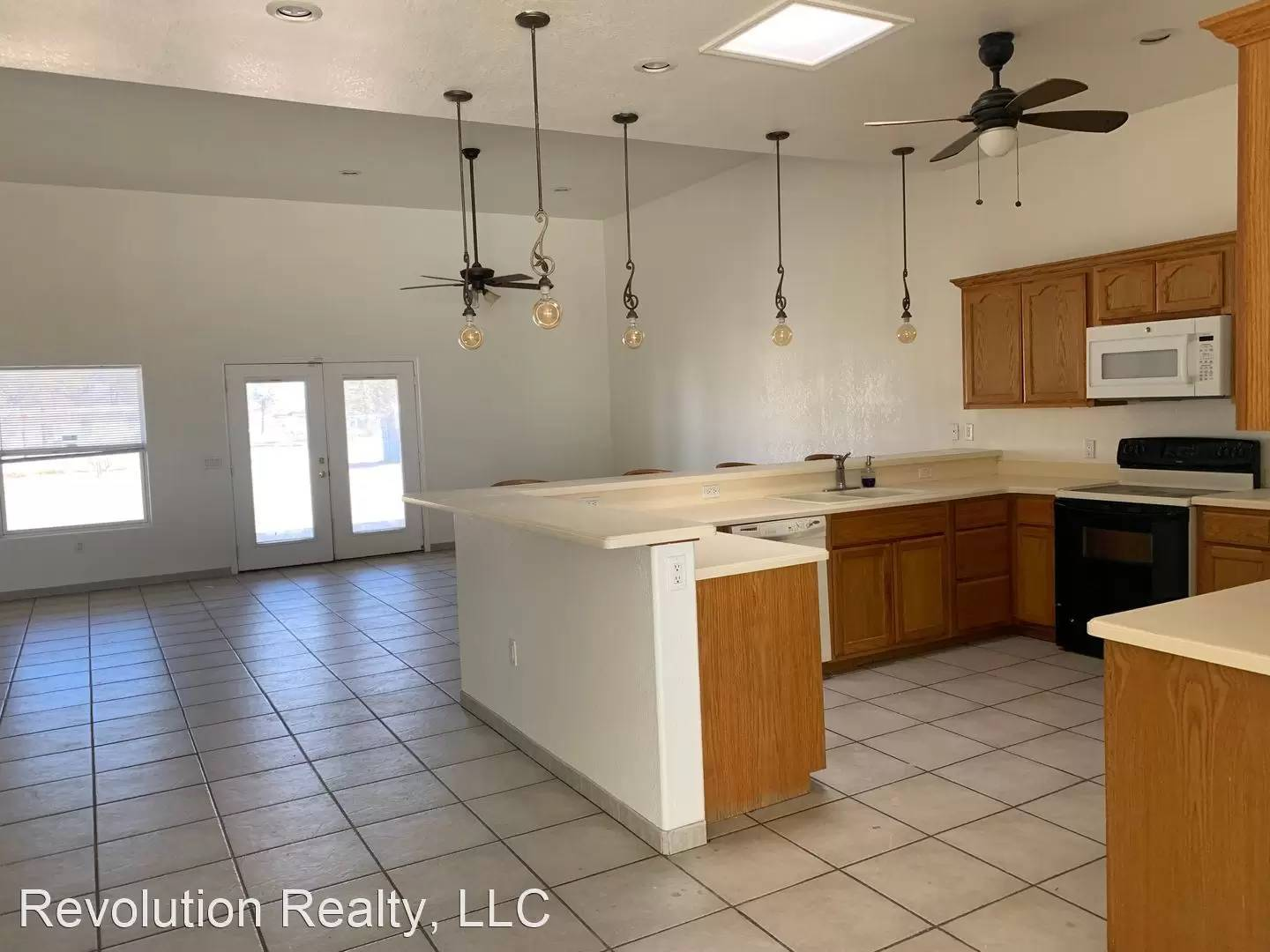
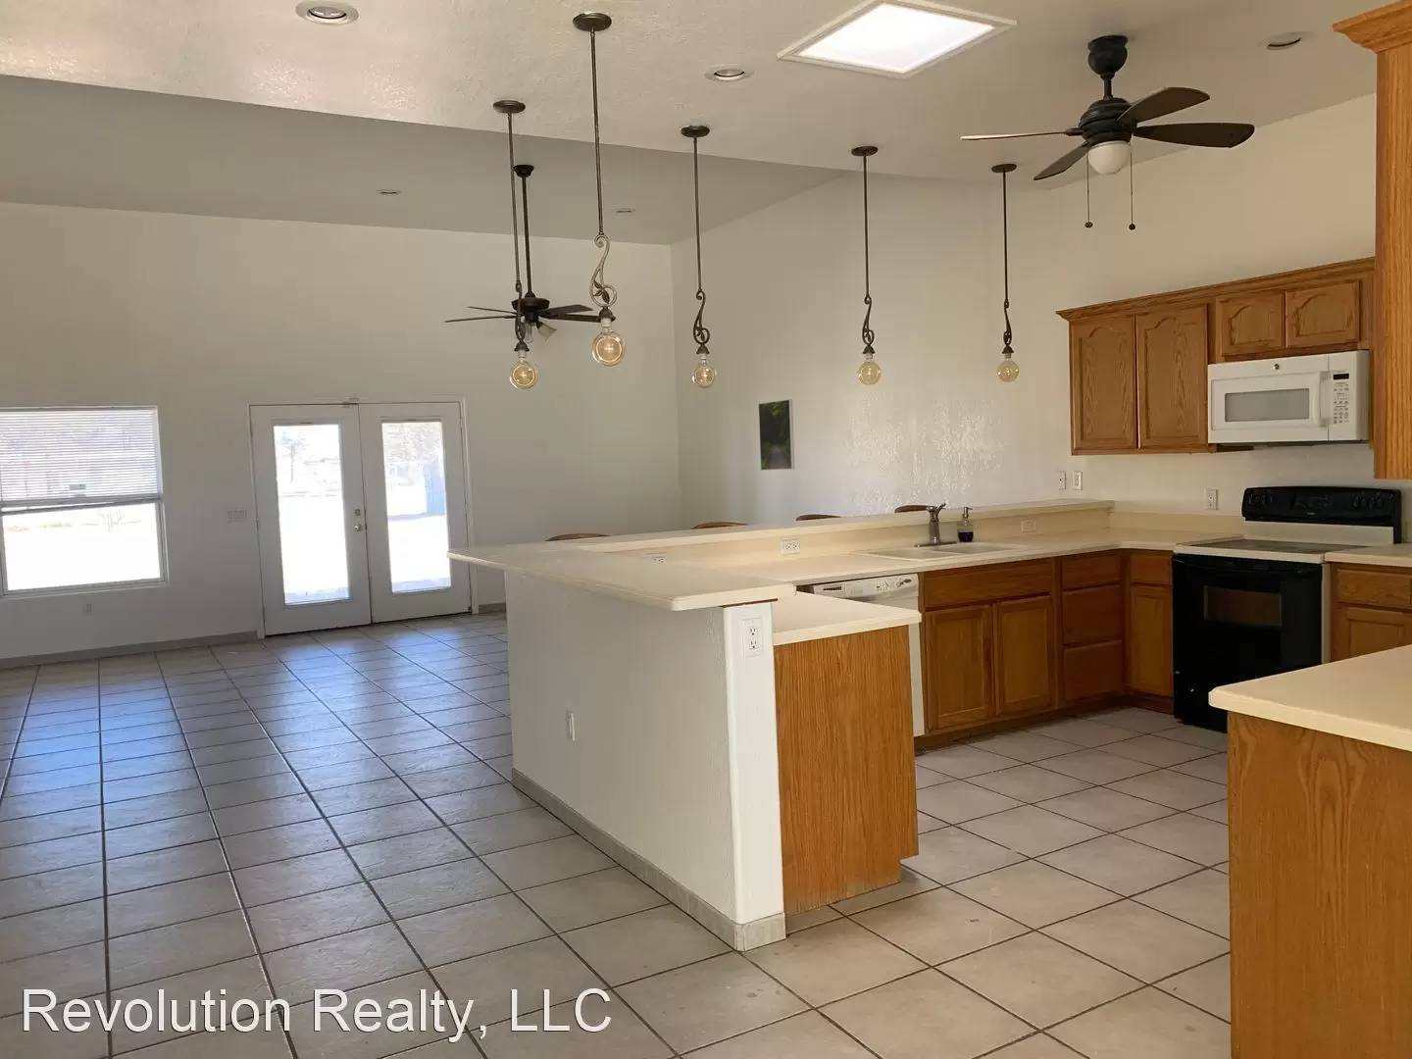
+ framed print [758,398,795,471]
